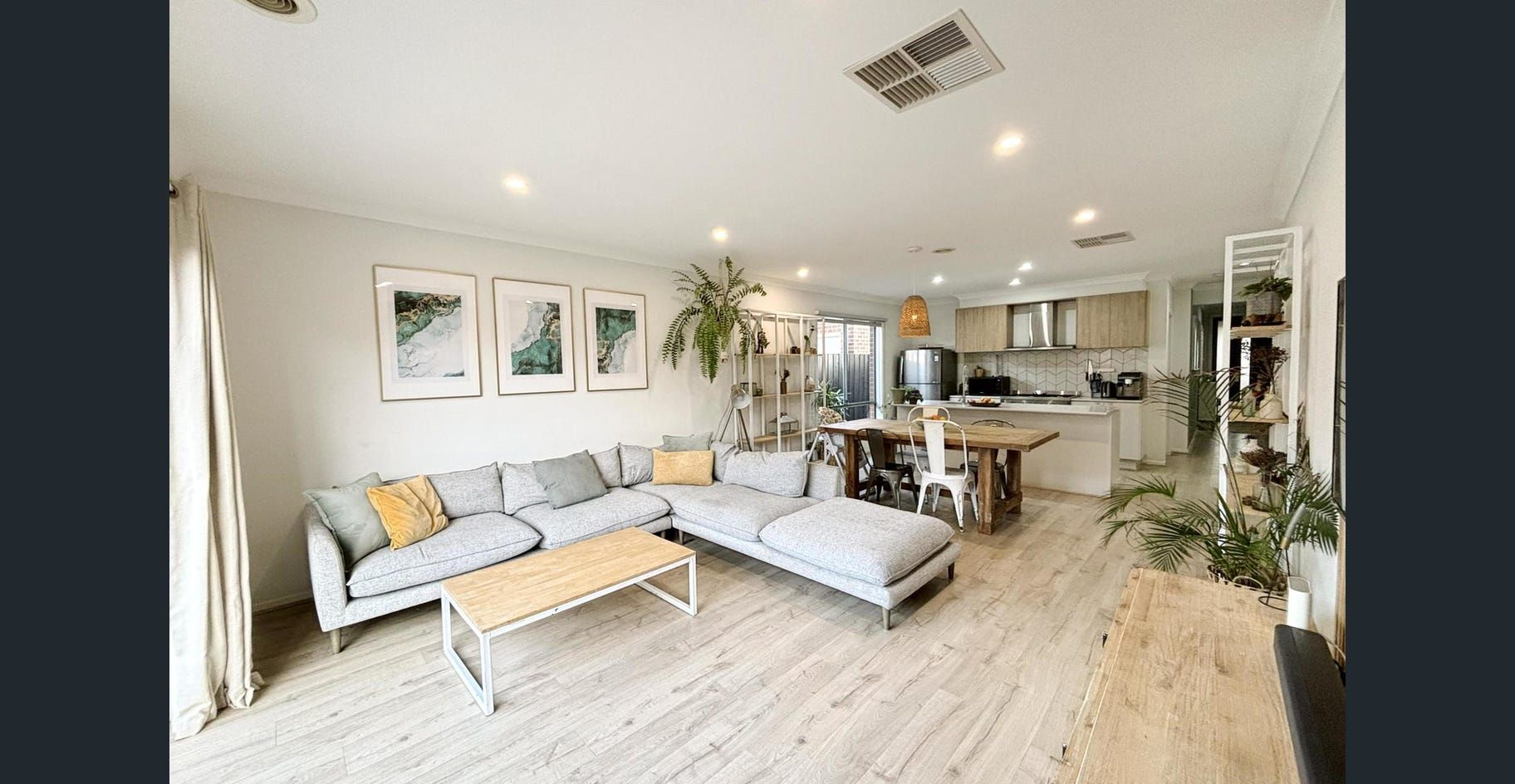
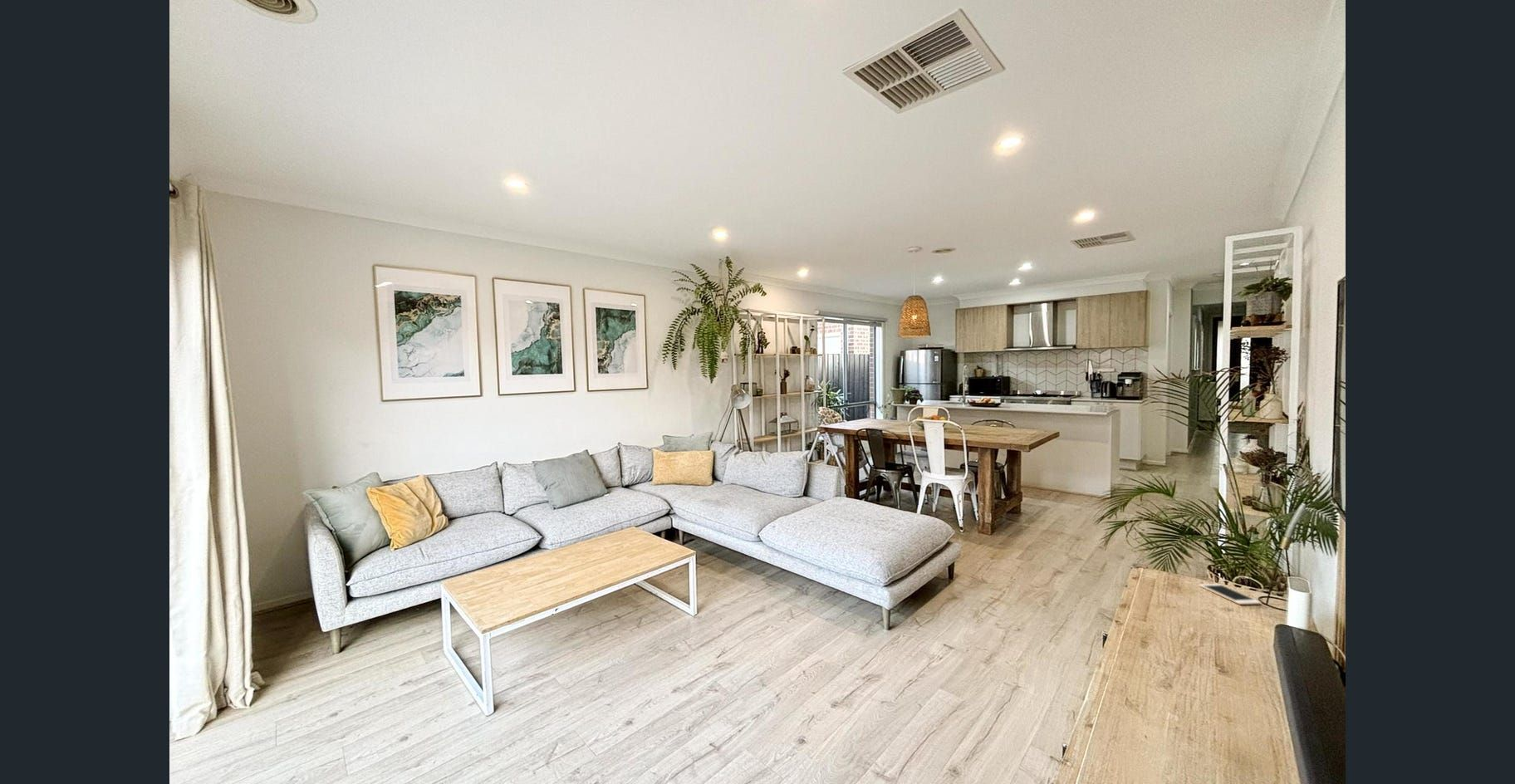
+ cell phone [1199,583,1263,605]
